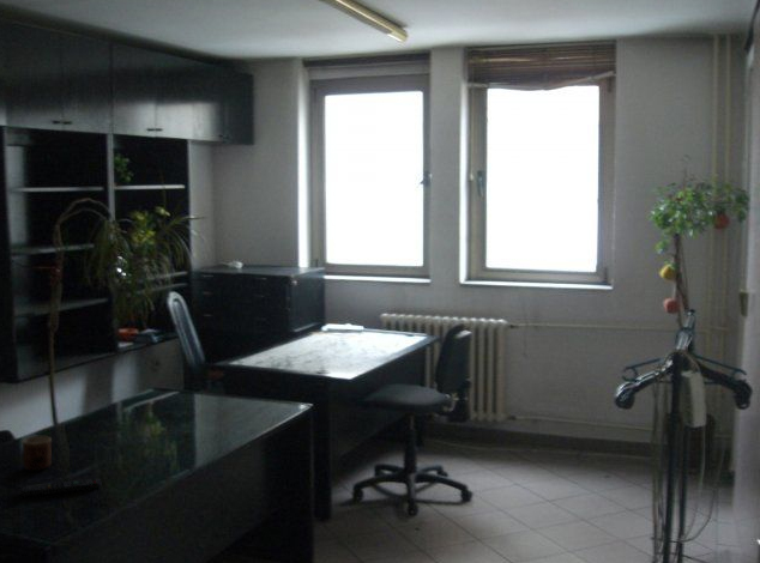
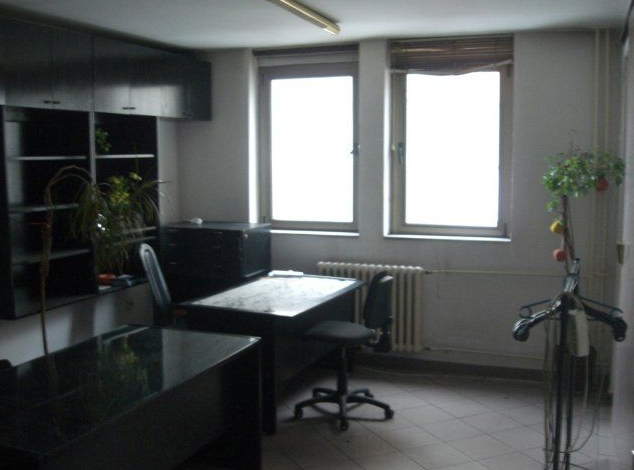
- remote control [19,477,102,498]
- cup [20,435,53,472]
